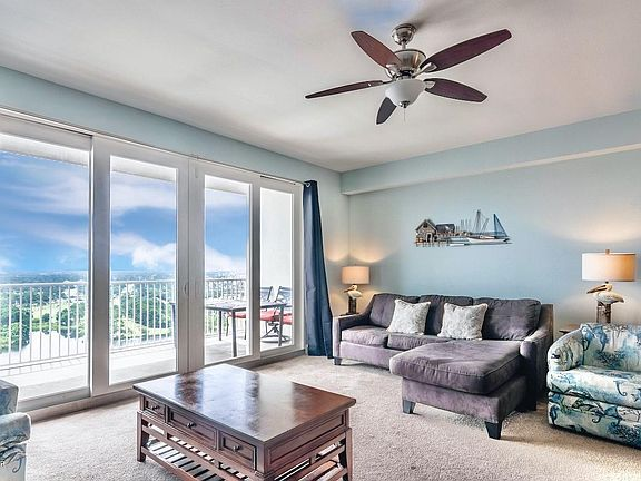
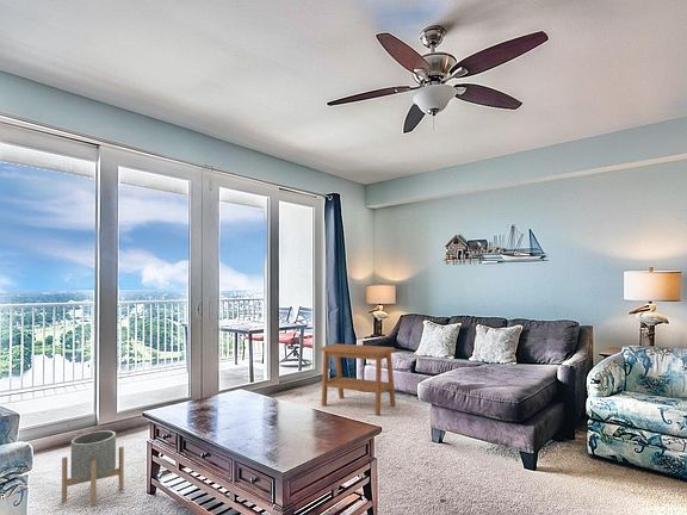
+ side table [318,342,396,417]
+ planter [61,429,125,508]
